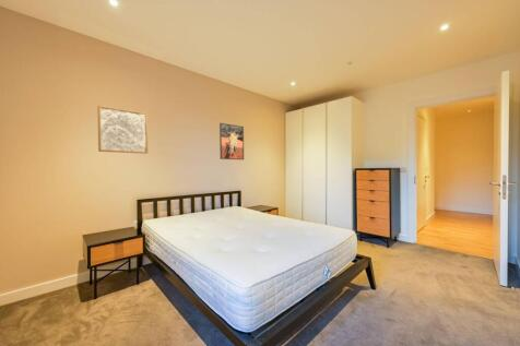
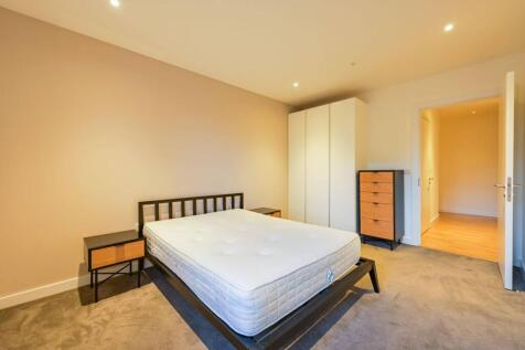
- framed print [218,122,245,160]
- wall art [97,105,149,155]
